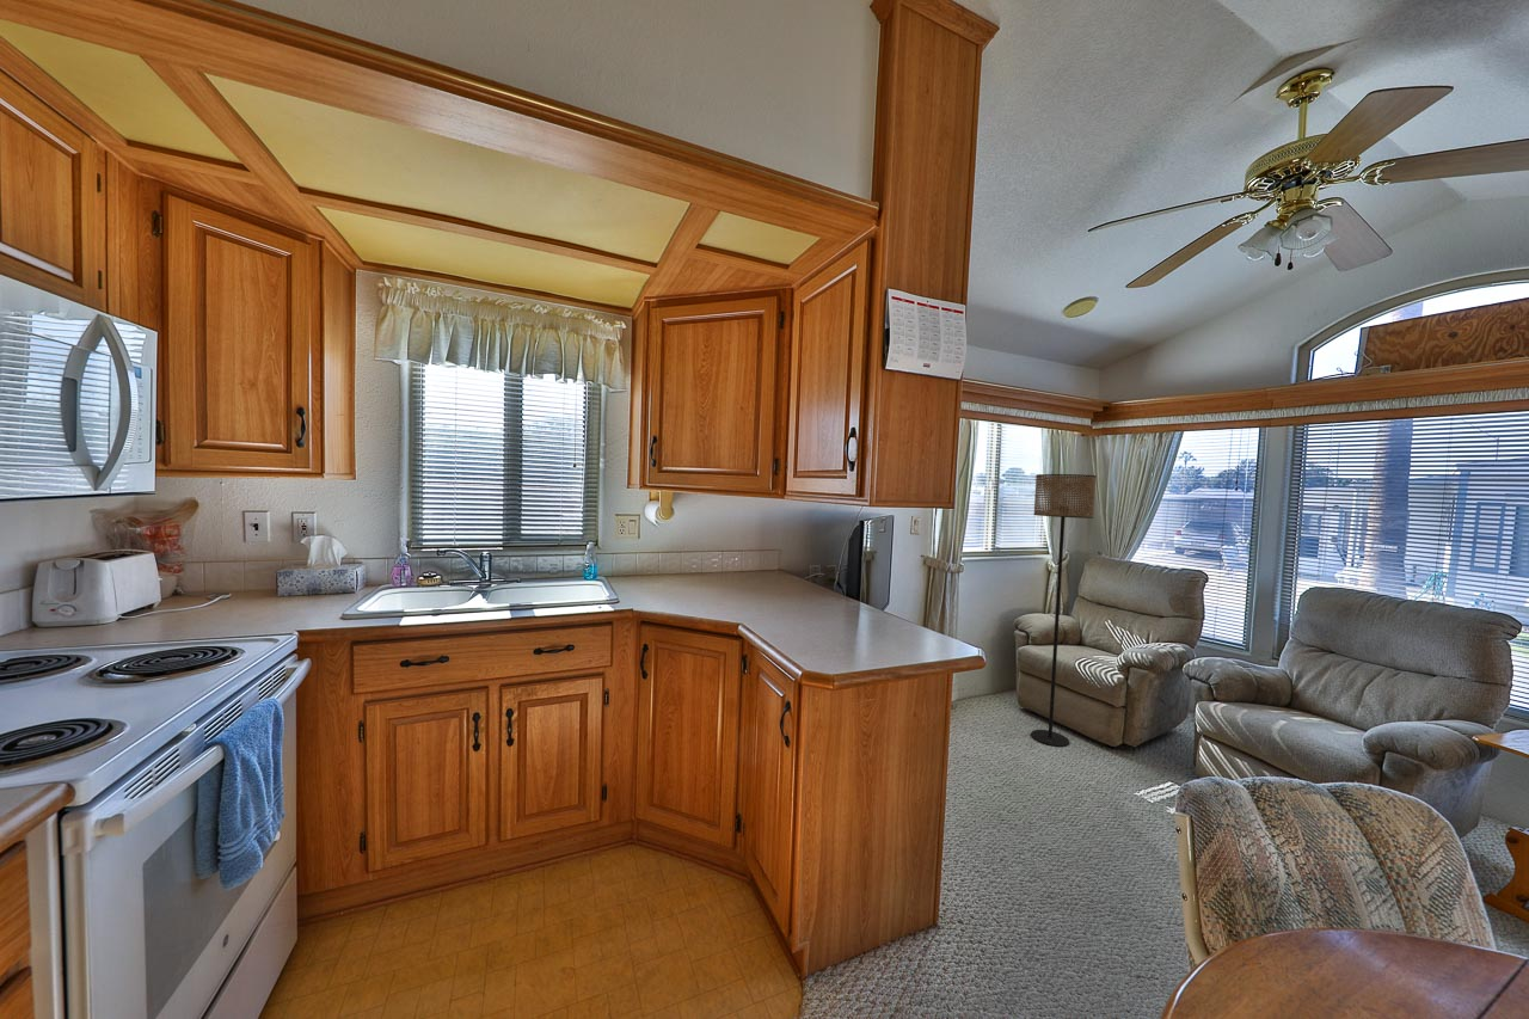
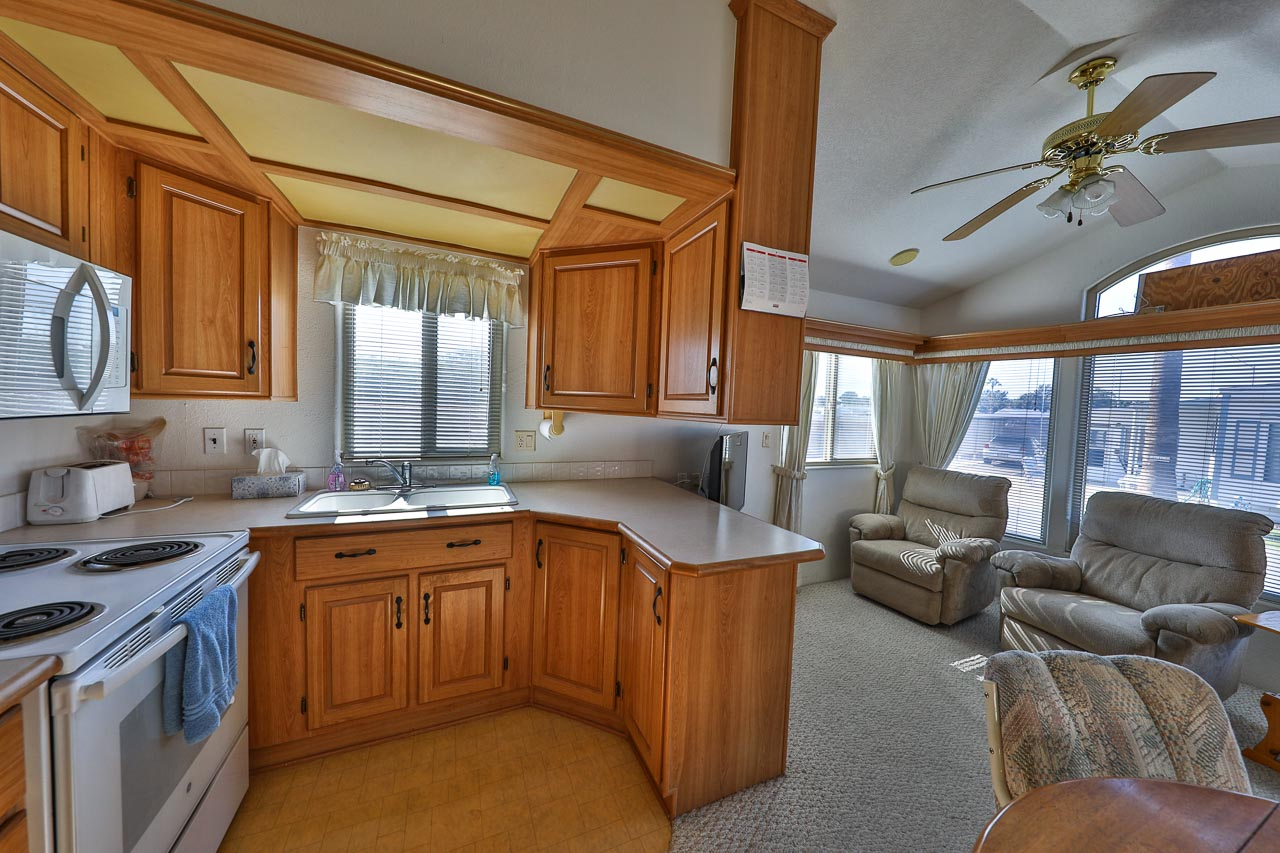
- floor lamp [1030,473,1098,748]
